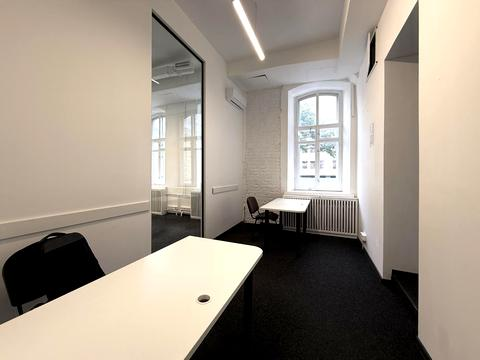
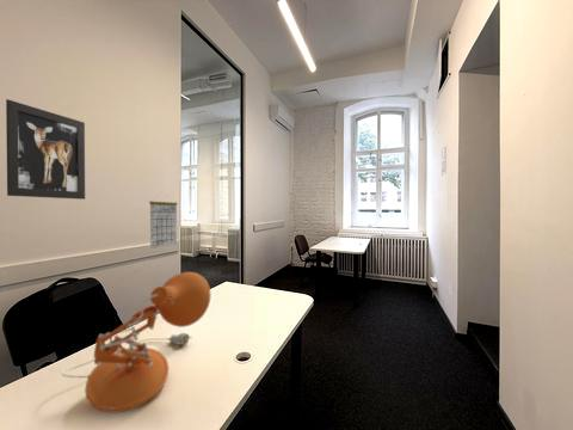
+ calendar [148,194,179,250]
+ desk lamp [61,271,212,413]
+ wall art [5,98,86,201]
